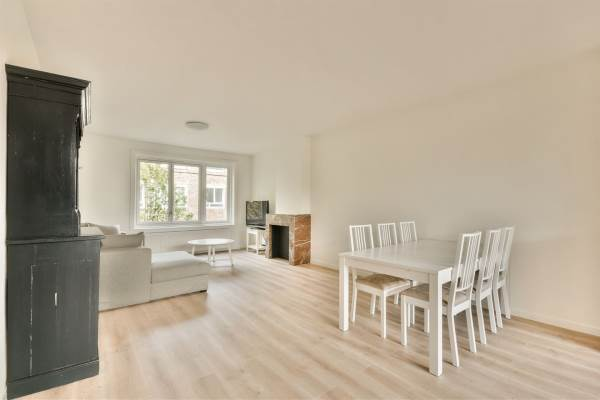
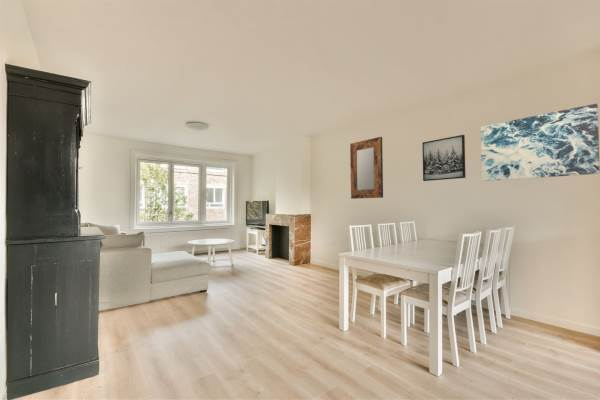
+ wall art [421,134,467,182]
+ wall art [480,103,600,182]
+ home mirror [349,136,384,200]
